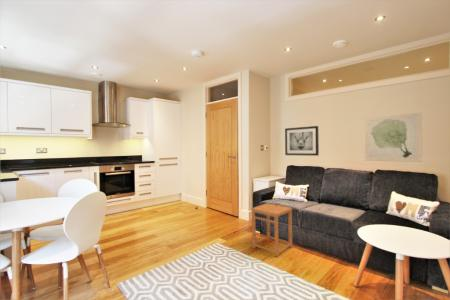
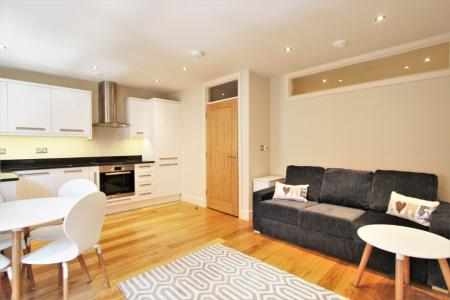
- side table [250,202,293,258]
- wall art [284,125,320,157]
- wall art [364,112,423,163]
